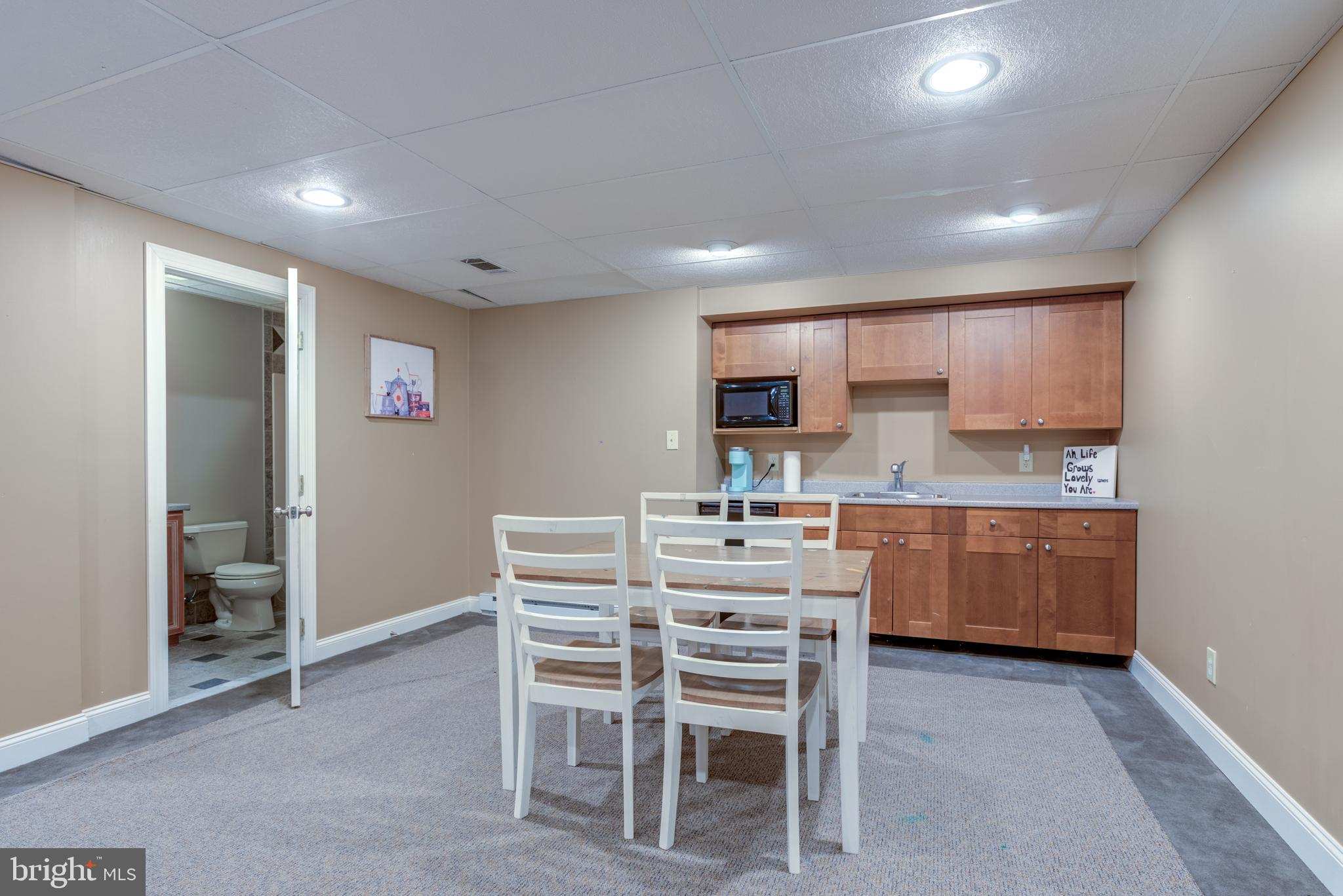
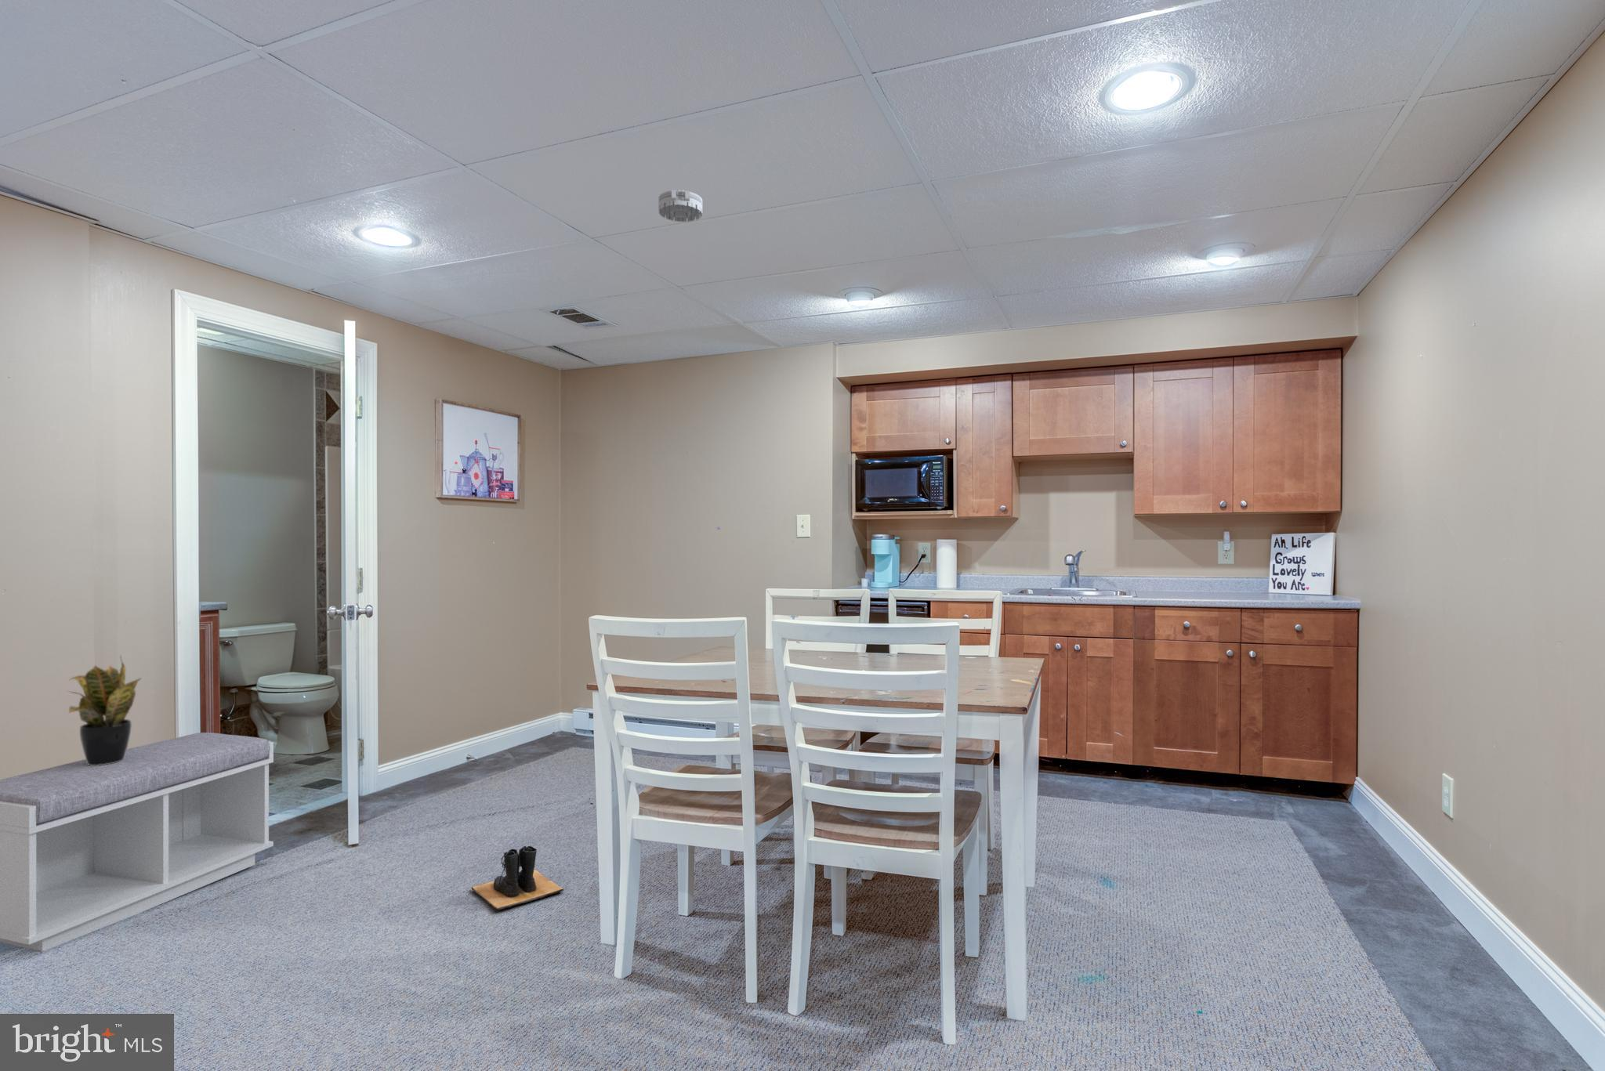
+ potted plant [67,654,142,765]
+ bench [0,732,275,951]
+ smoke detector [657,189,703,222]
+ boots [471,845,564,911]
